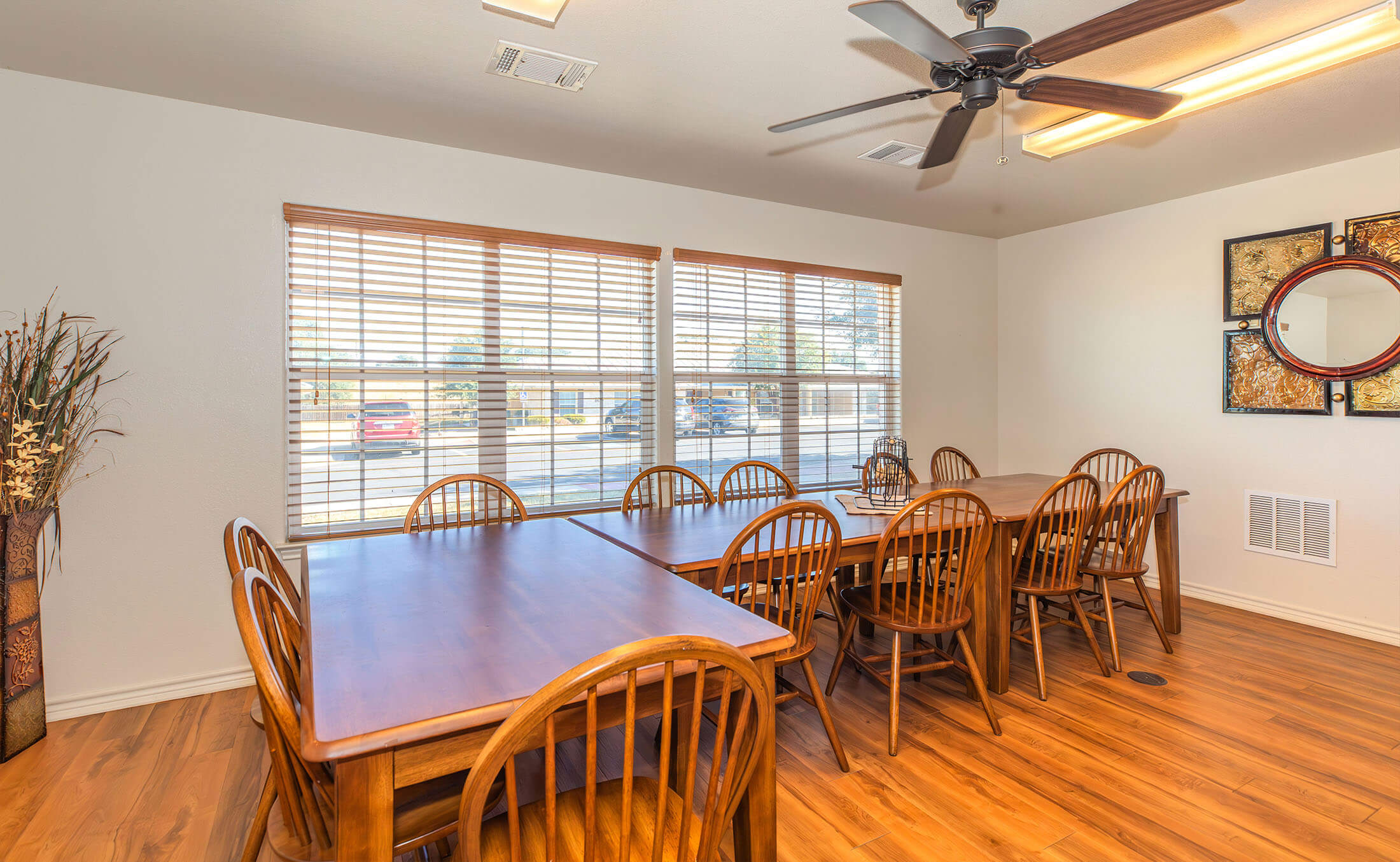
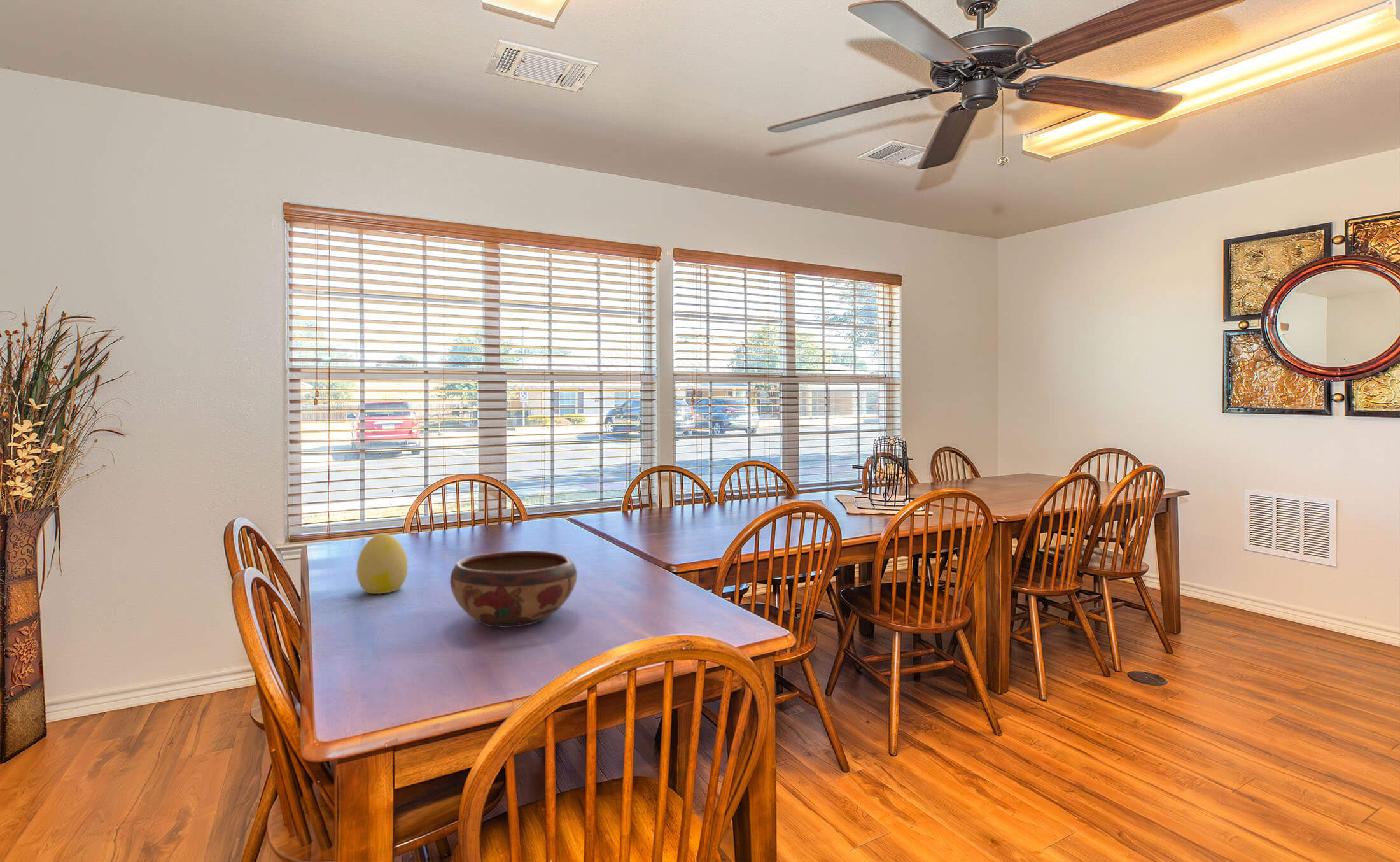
+ decorative bowl [449,550,578,628]
+ decorative egg [356,533,409,595]
